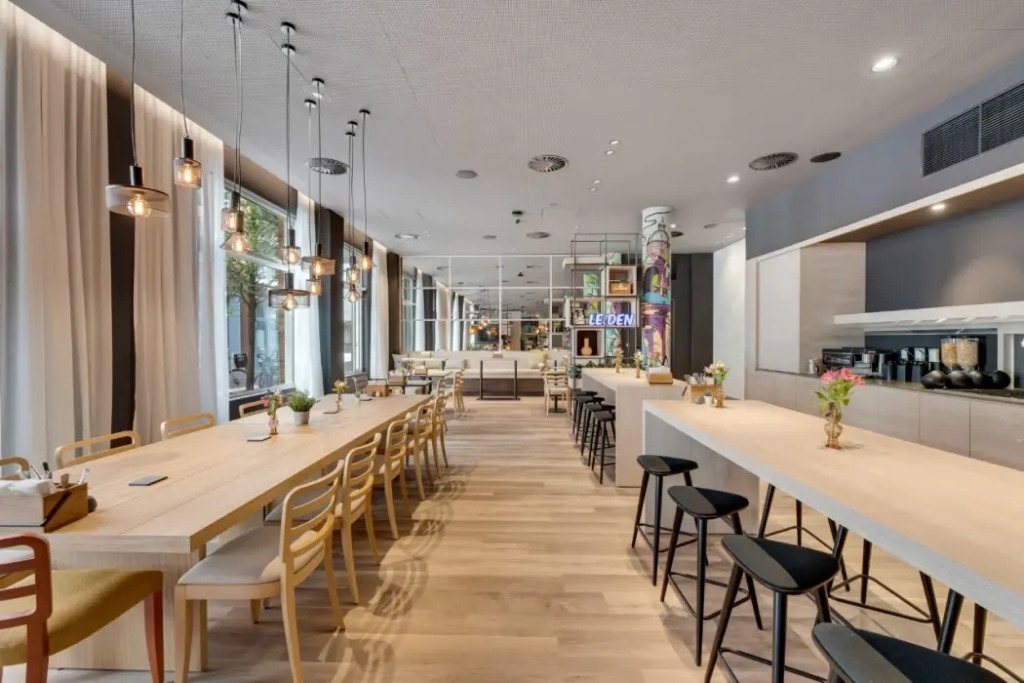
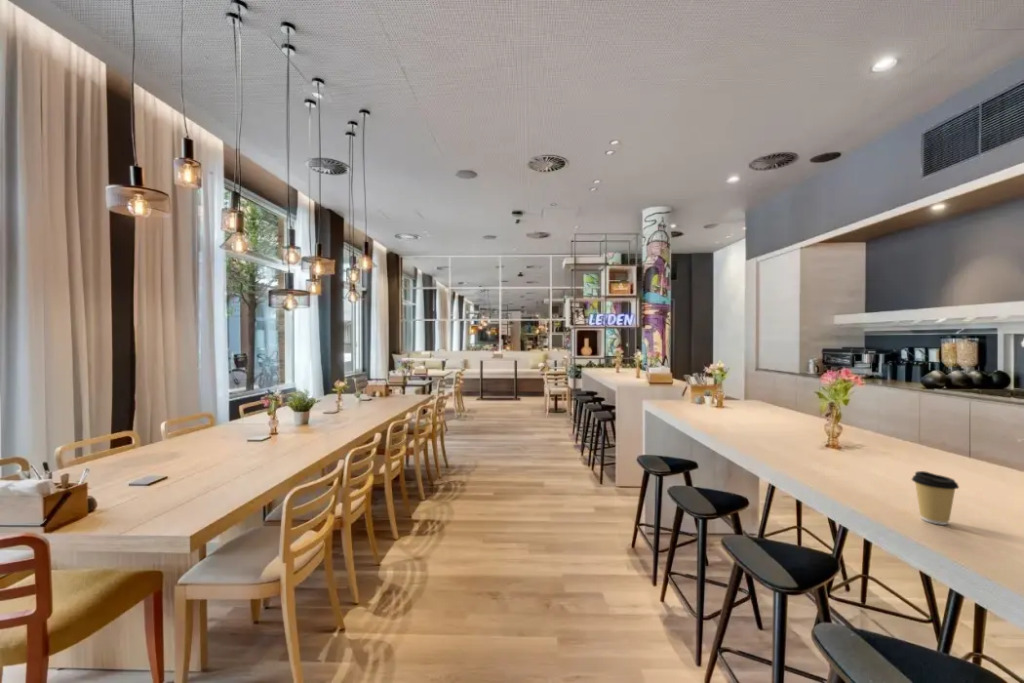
+ coffee cup [911,470,960,526]
